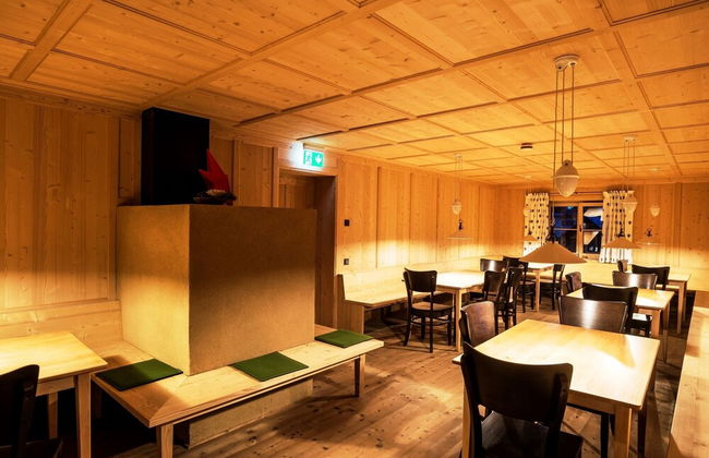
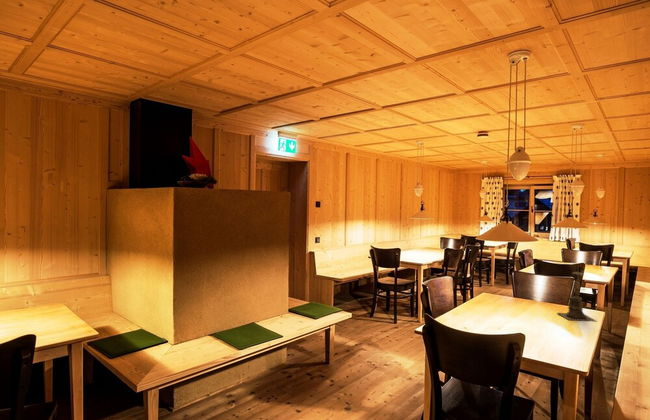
+ candle holder [557,265,599,323]
